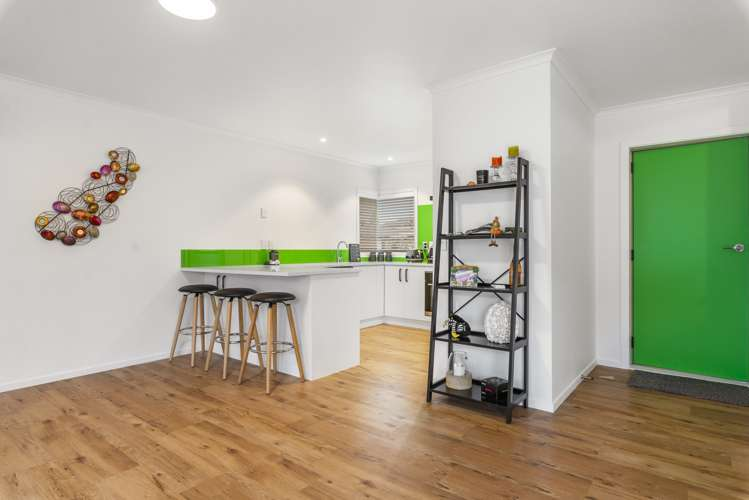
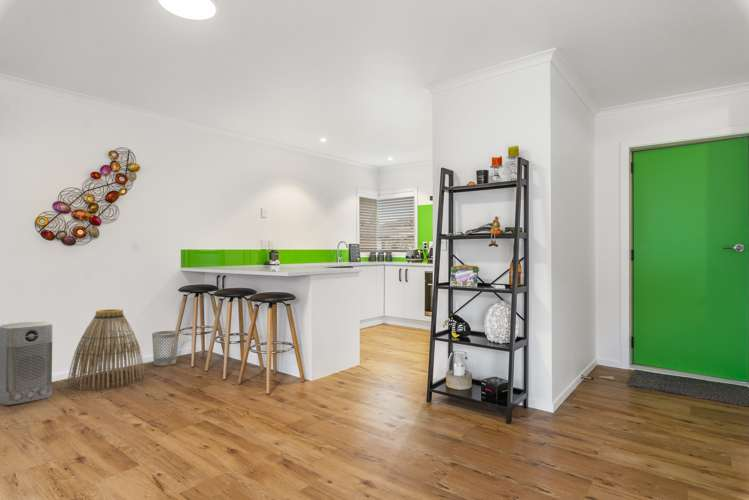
+ air purifier [0,321,53,406]
+ basket [67,308,145,391]
+ wastebasket [151,330,180,367]
